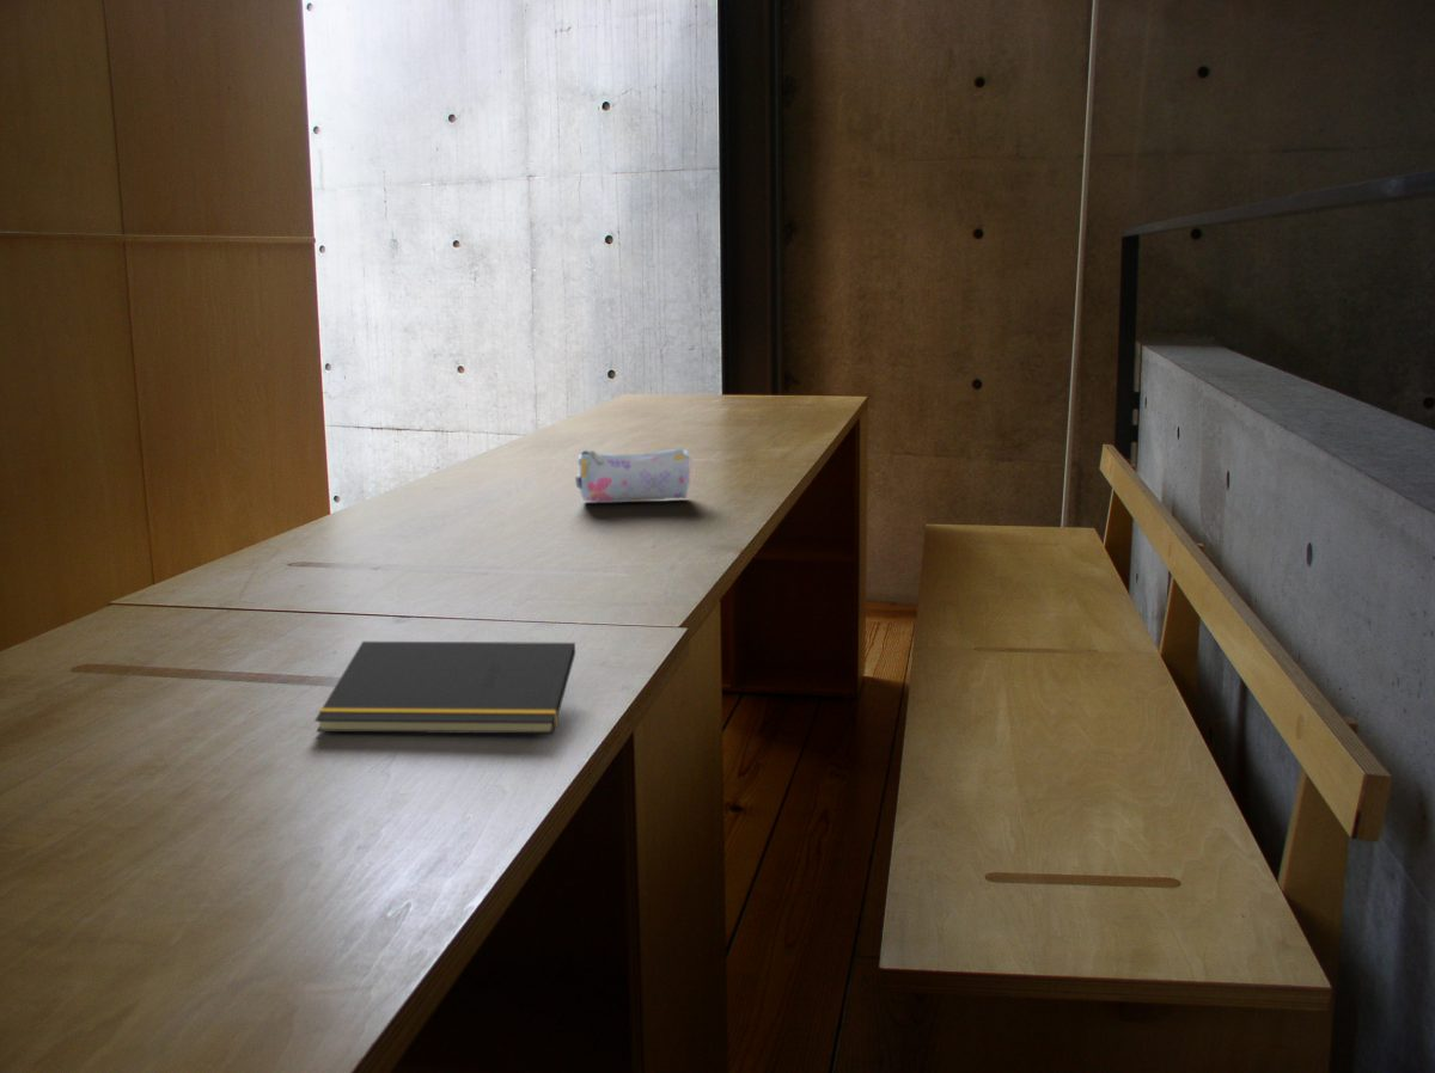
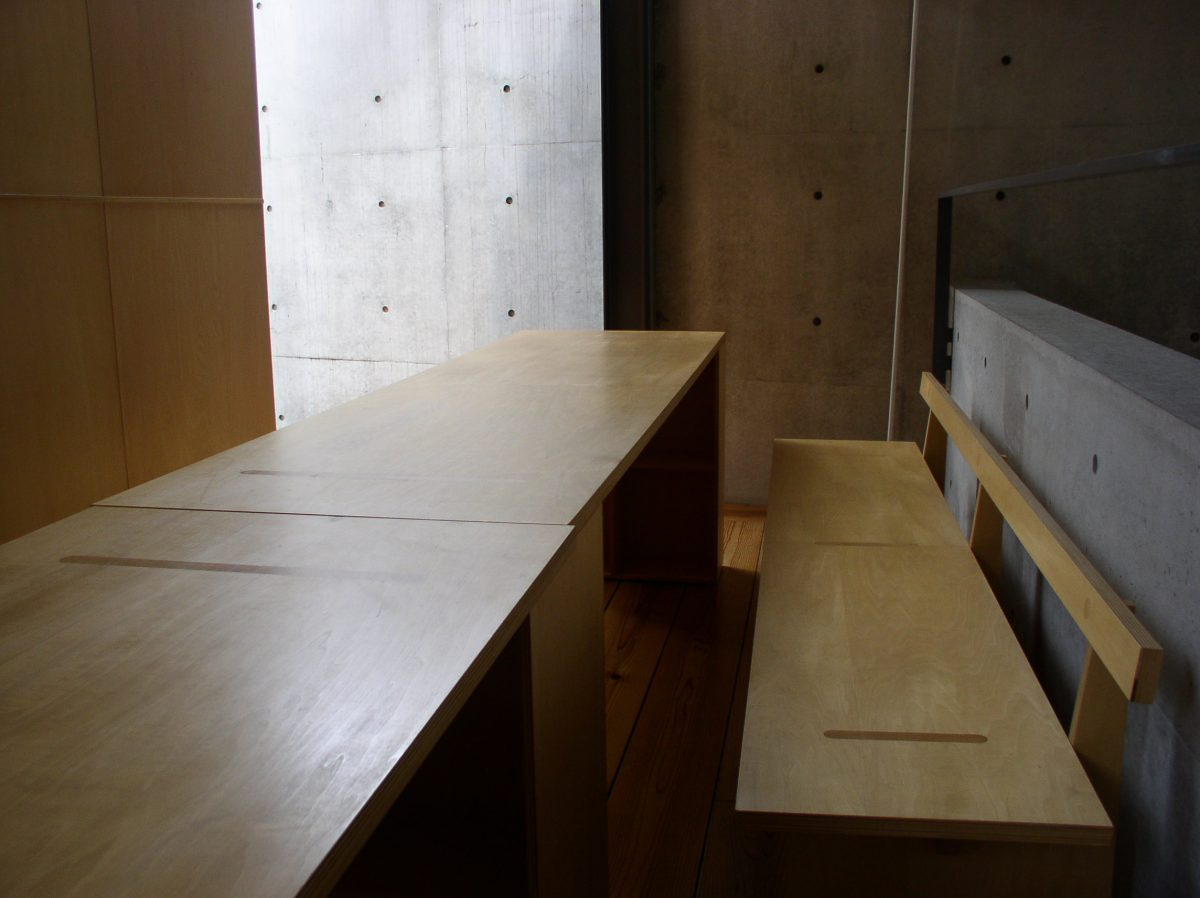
- pencil case [574,448,692,503]
- notepad [315,640,576,735]
